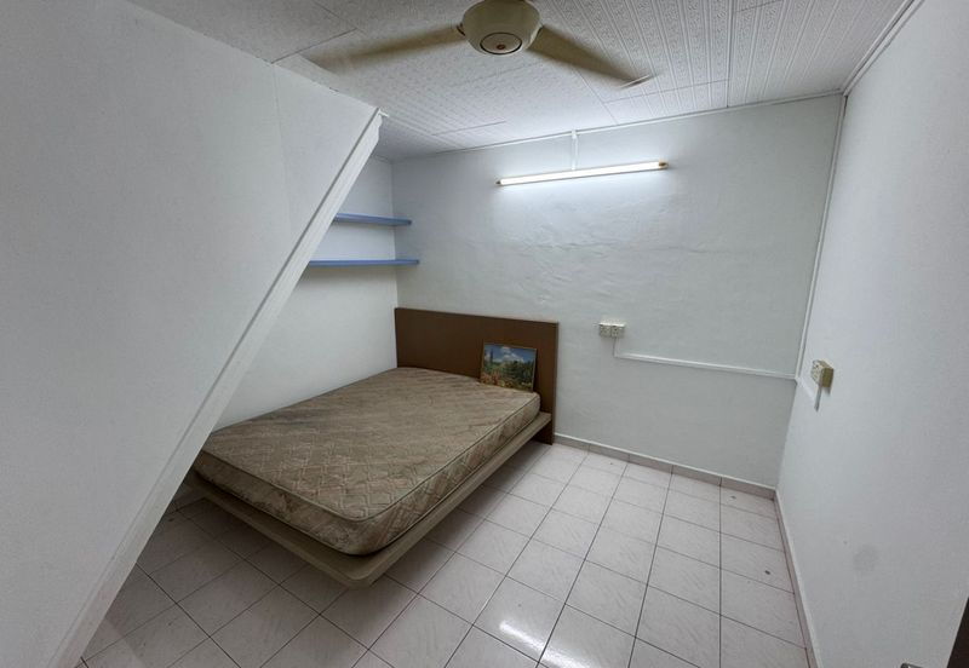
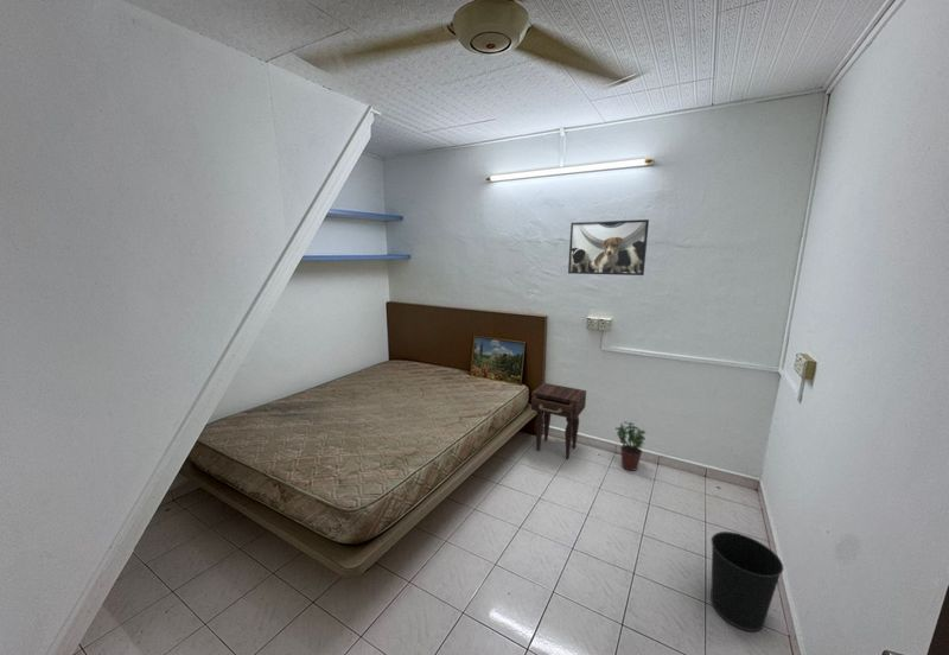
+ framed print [567,218,650,276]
+ nightstand [530,382,587,460]
+ wastebasket [709,530,784,632]
+ potted plant [614,420,648,472]
